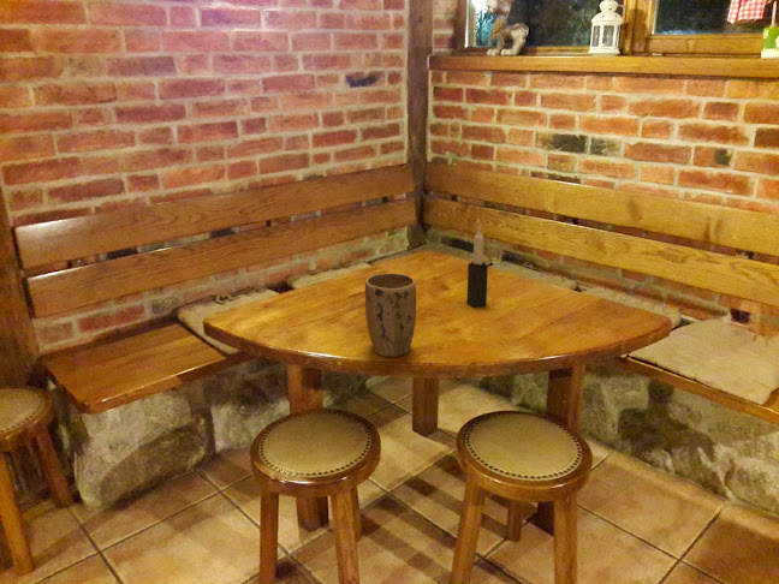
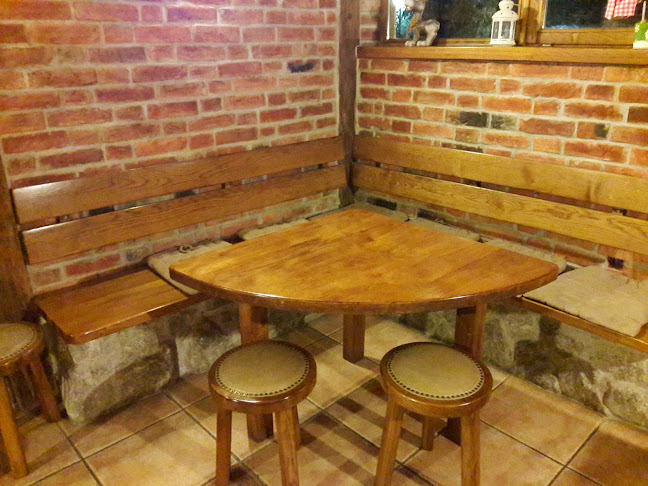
- plant pot [364,272,417,358]
- candle [466,226,489,308]
